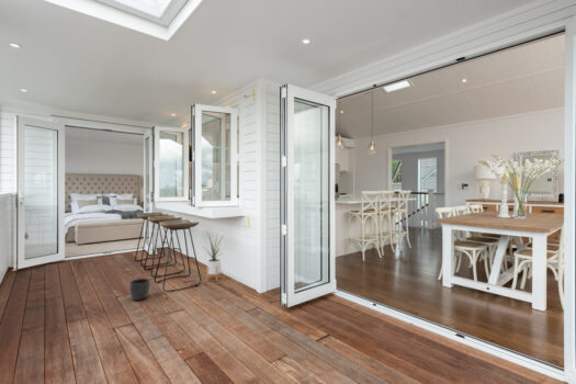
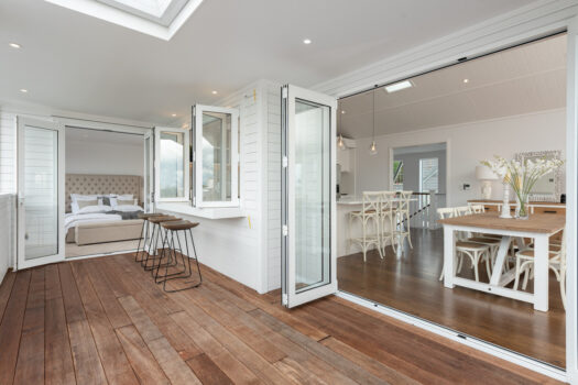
- planter [128,278,151,302]
- house plant [202,231,228,282]
